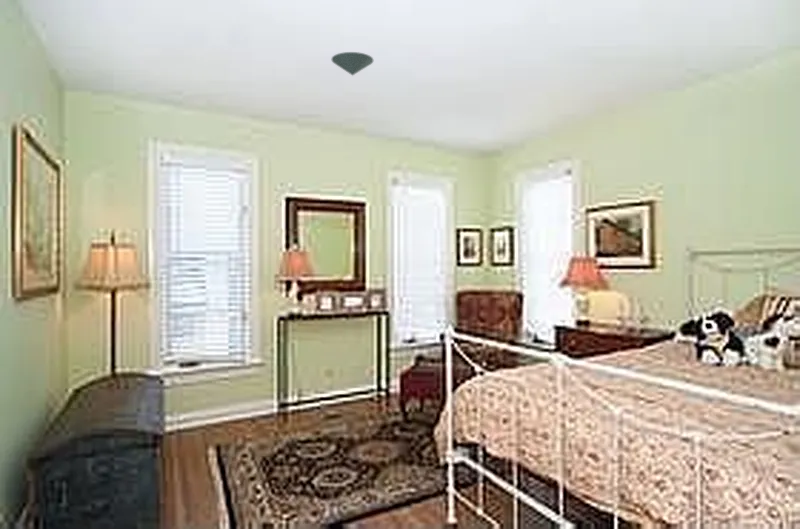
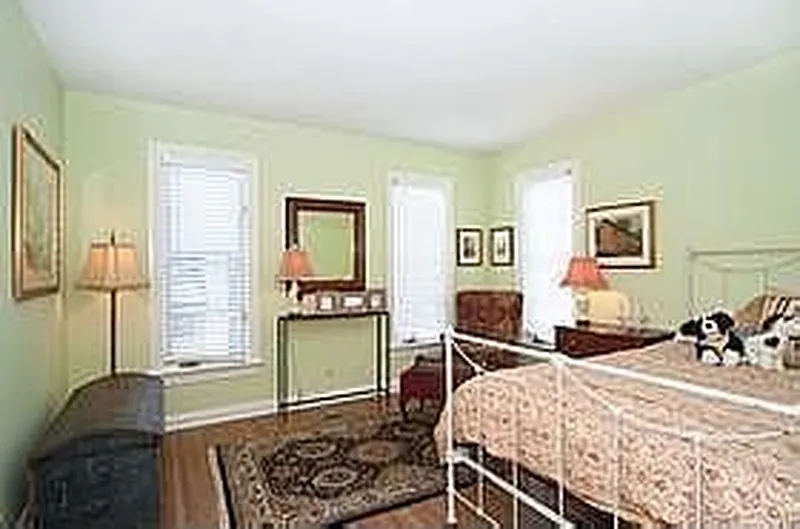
- ceiling light fixture [331,51,374,77]
